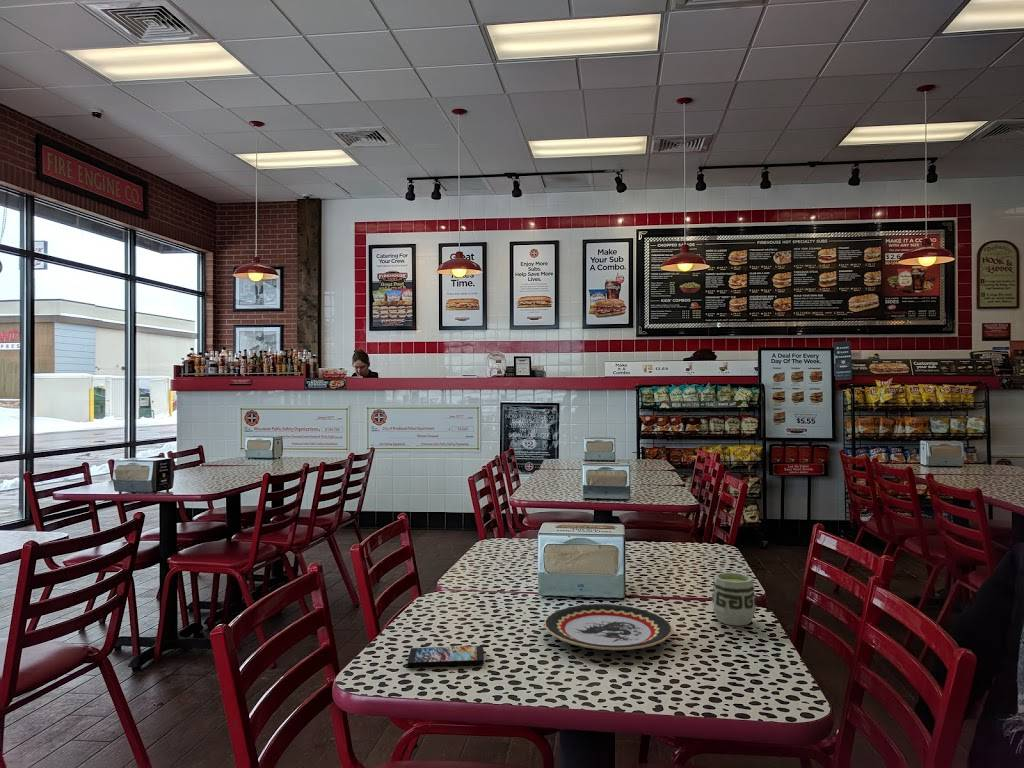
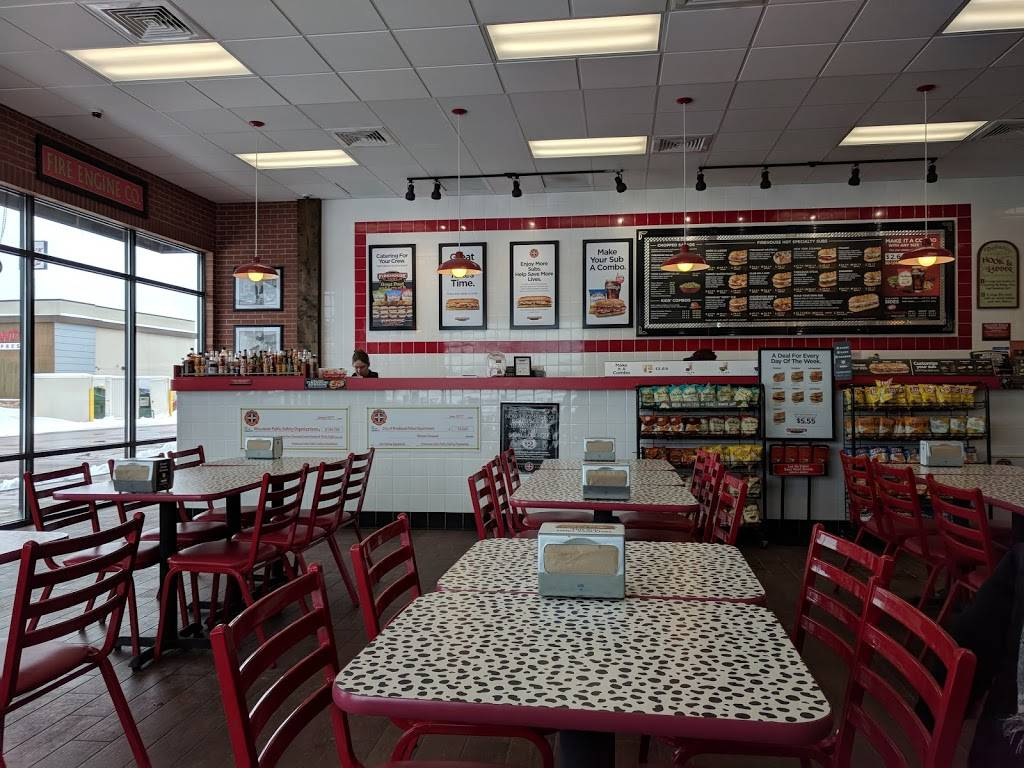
- cup [711,571,757,627]
- plate [543,603,673,651]
- smartphone [407,645,485,668]
